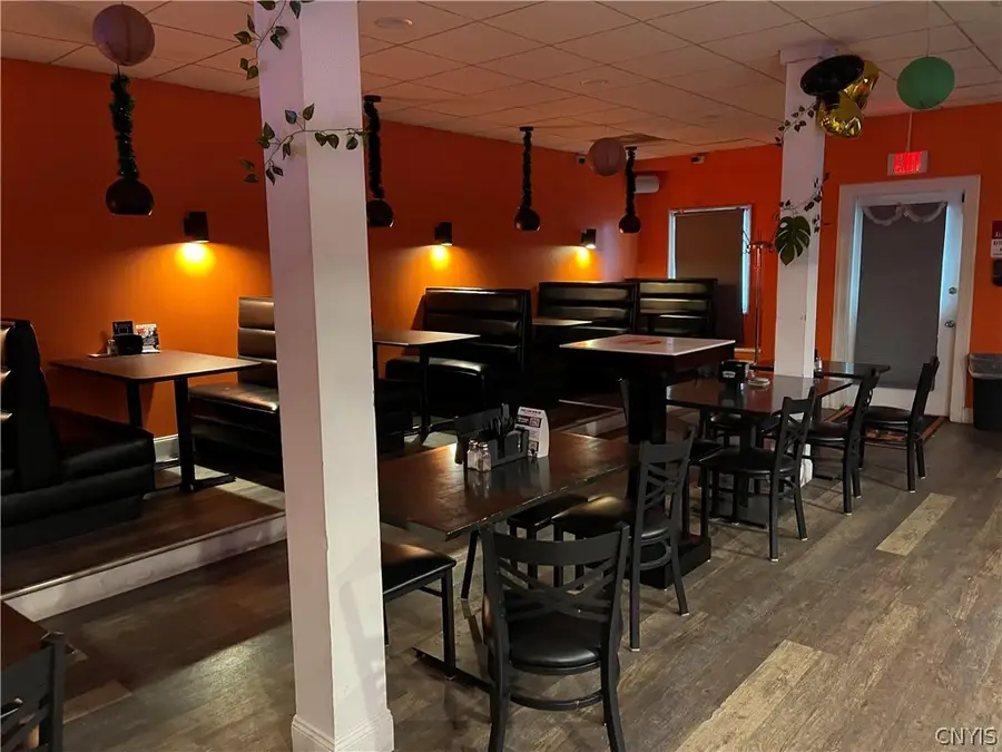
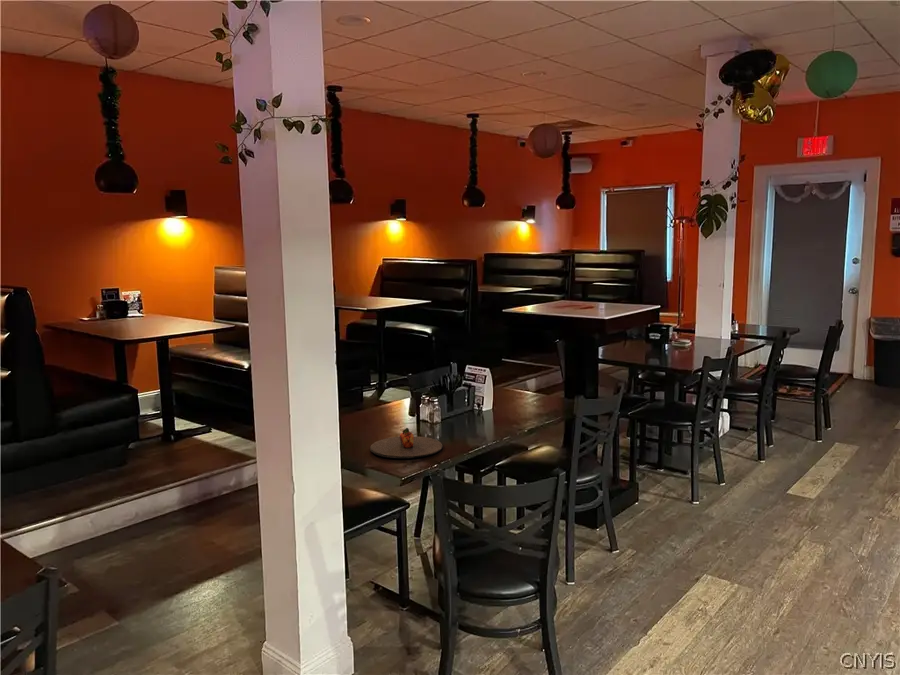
+ plate [369,427,443,459]
